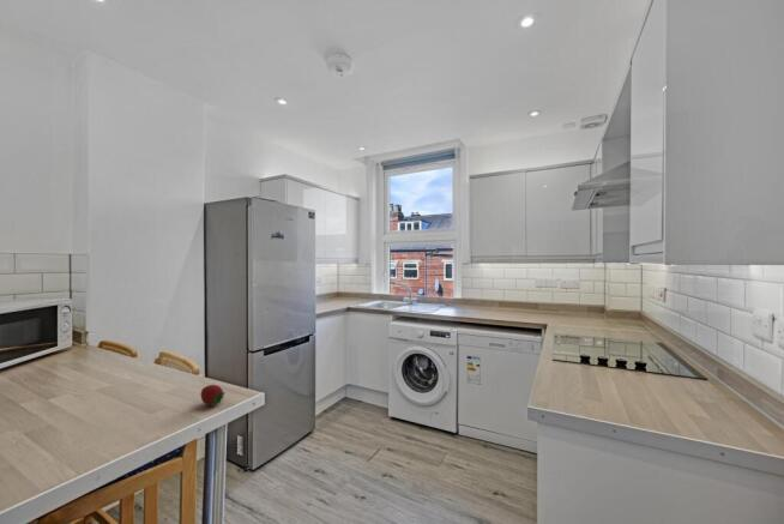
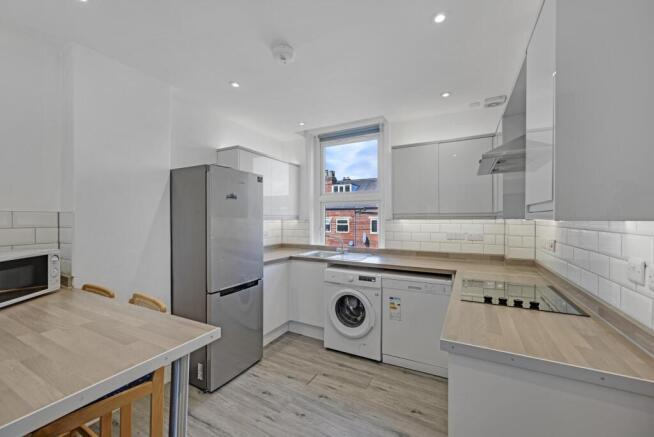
- fruit [200,384,227,406]
